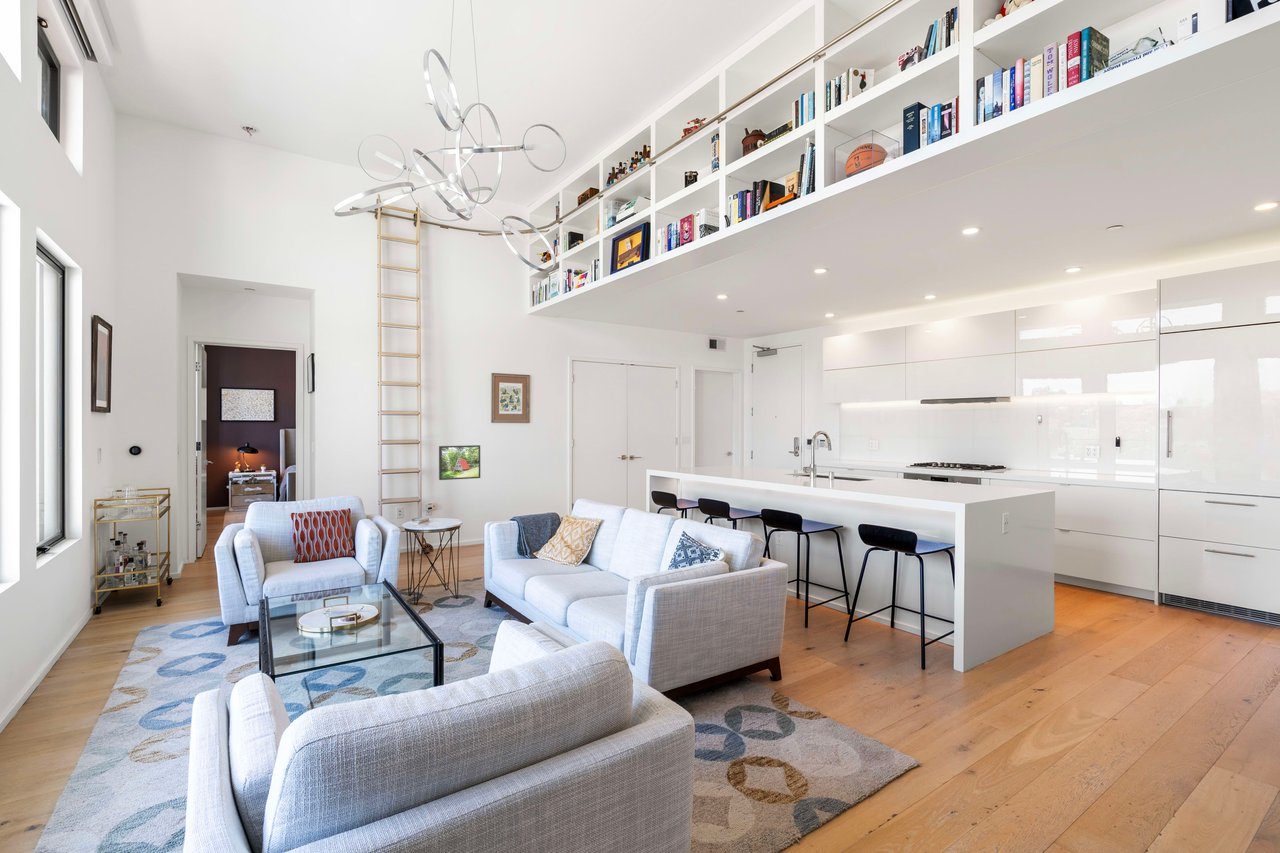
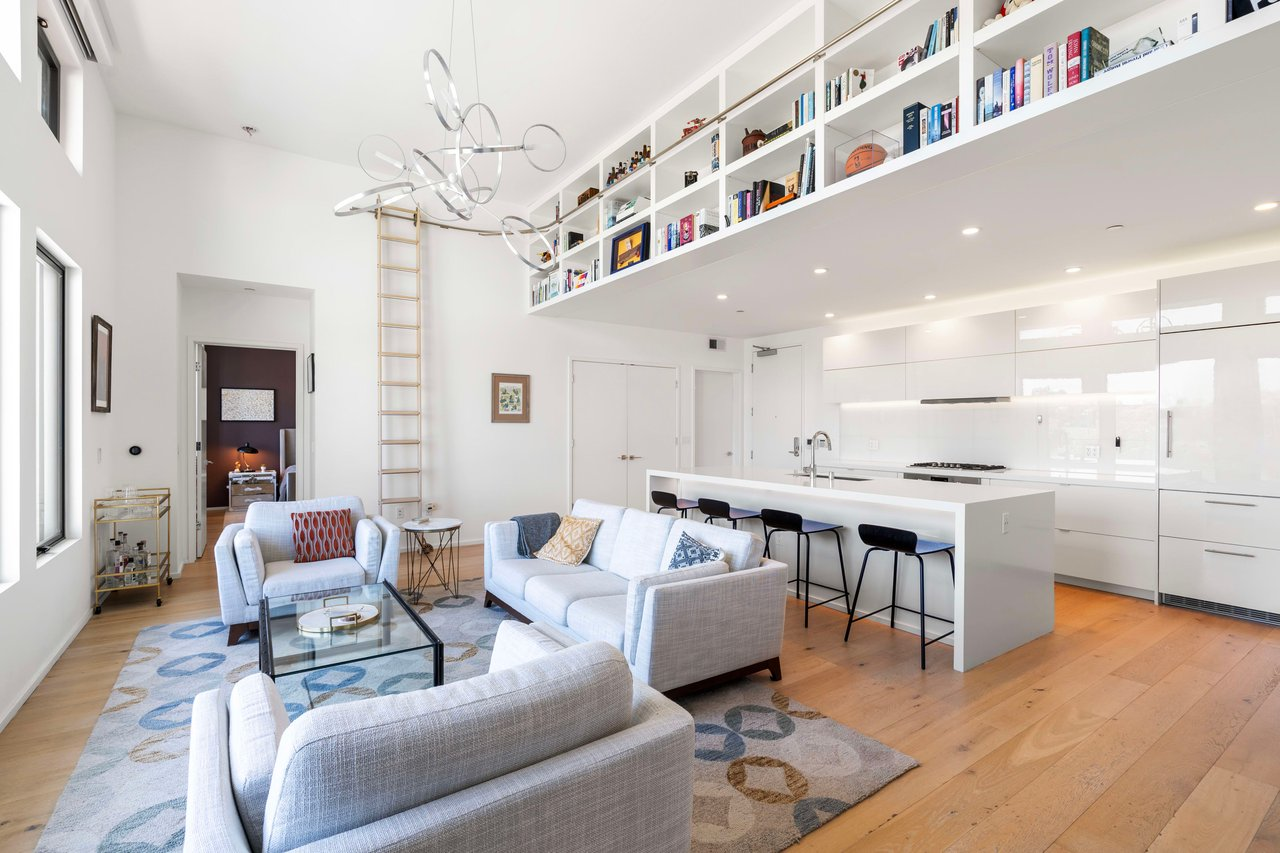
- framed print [438,444,481,481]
